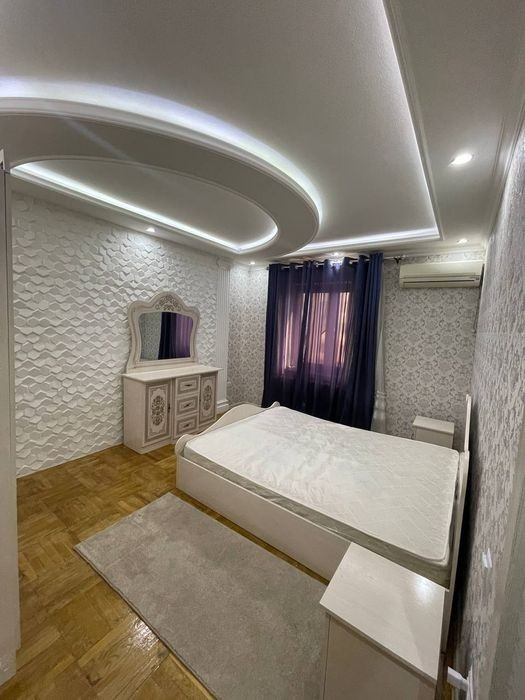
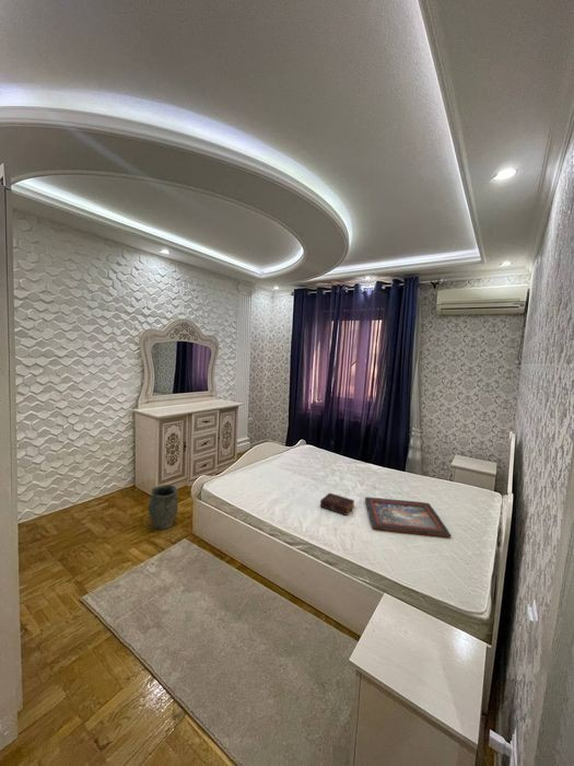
+ book [319,491,355,517]
+ decorative tray [364,496,453,538]
+ vase [148,484,179,531]
